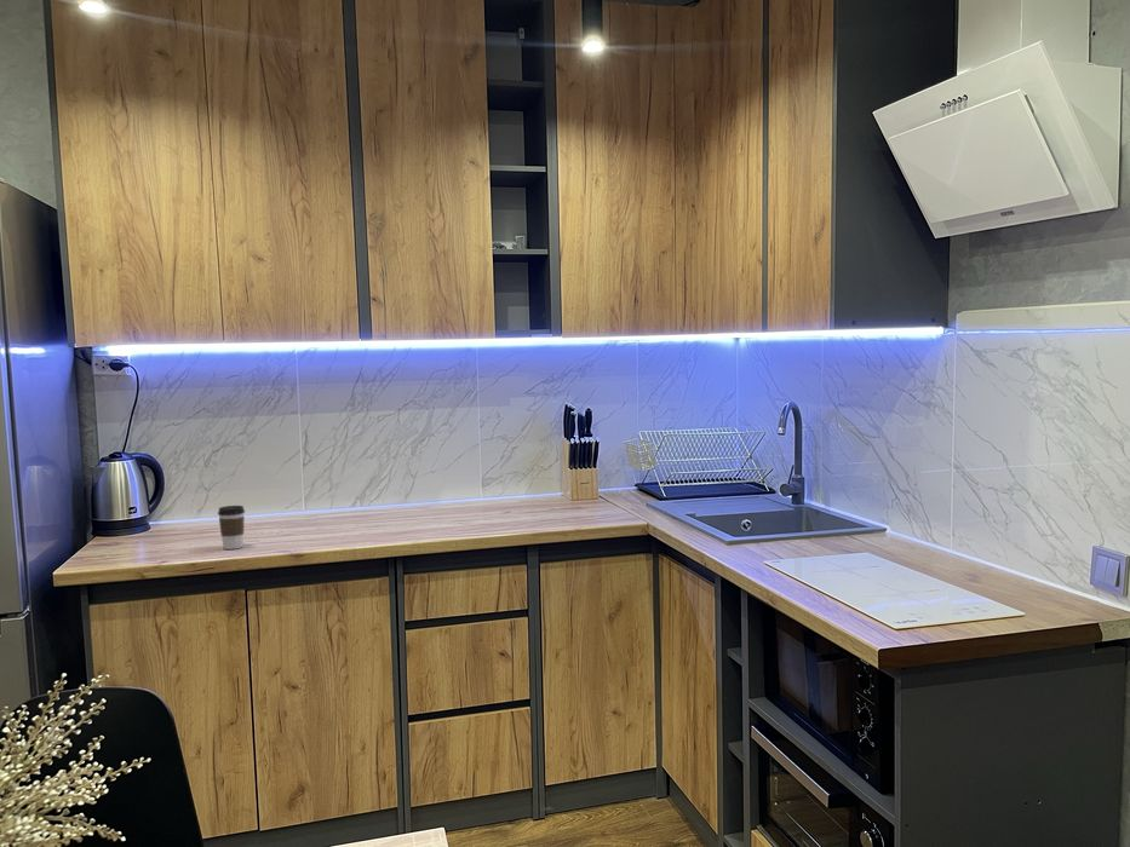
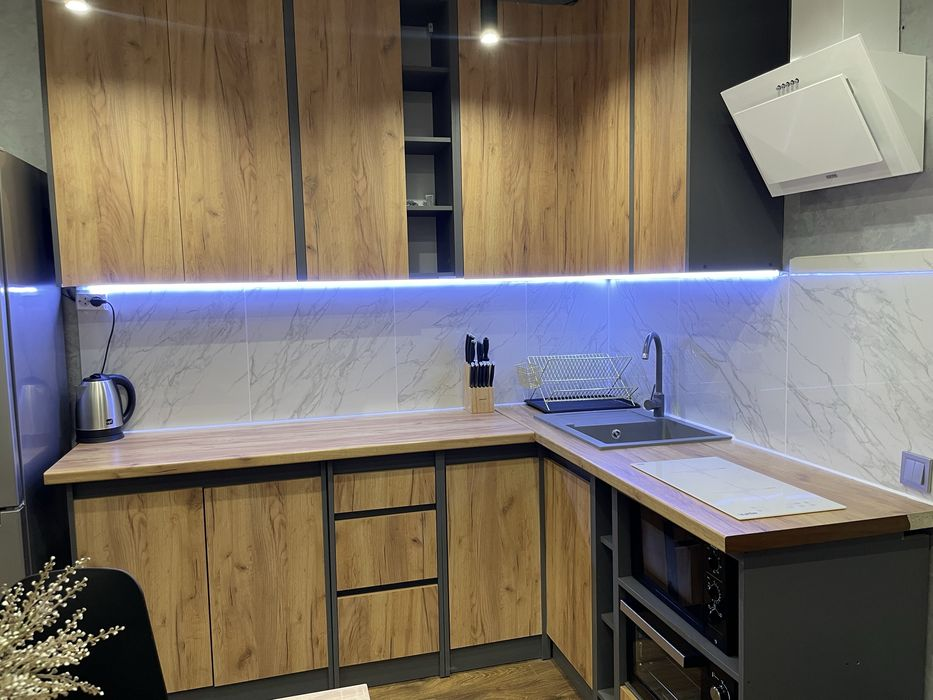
- coffee cup [217,505,246,551]
